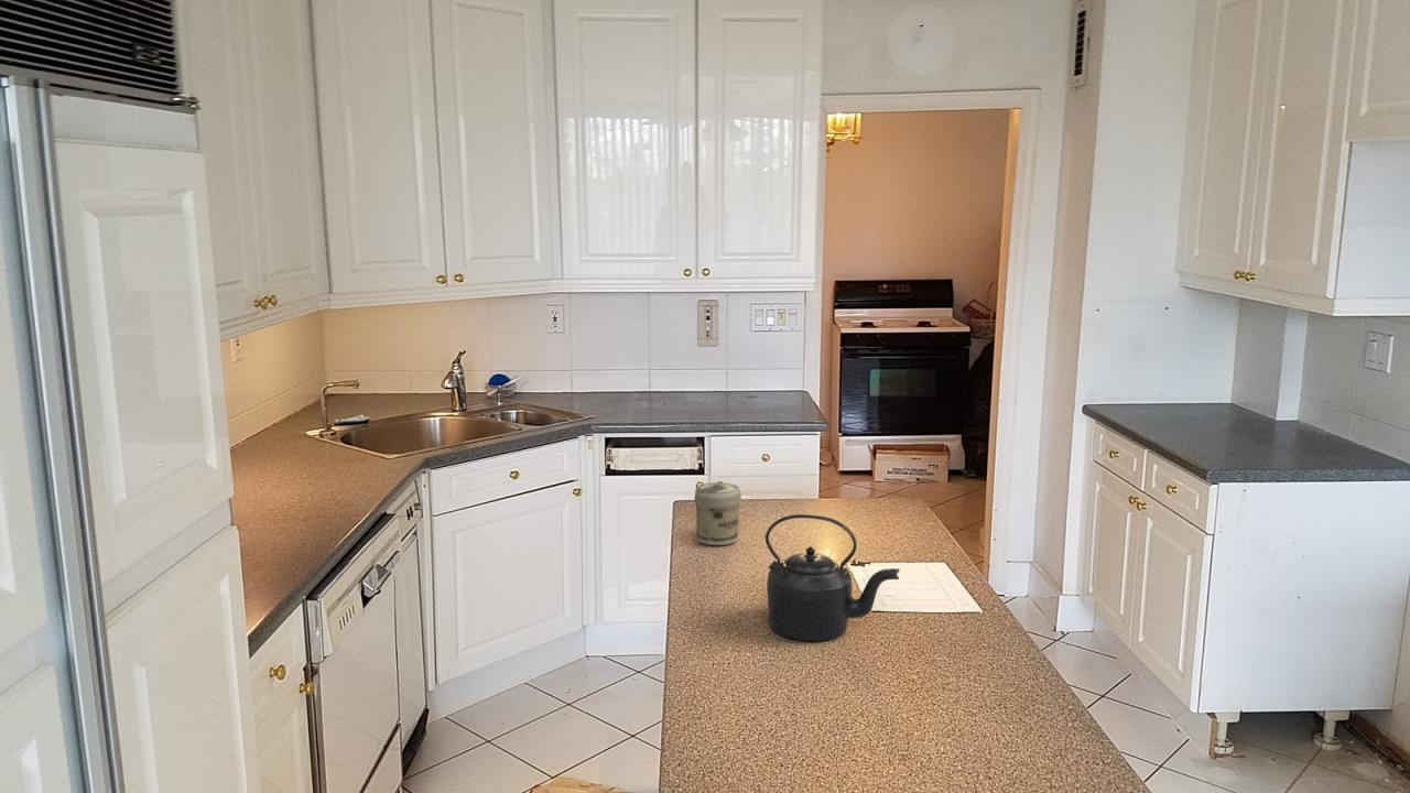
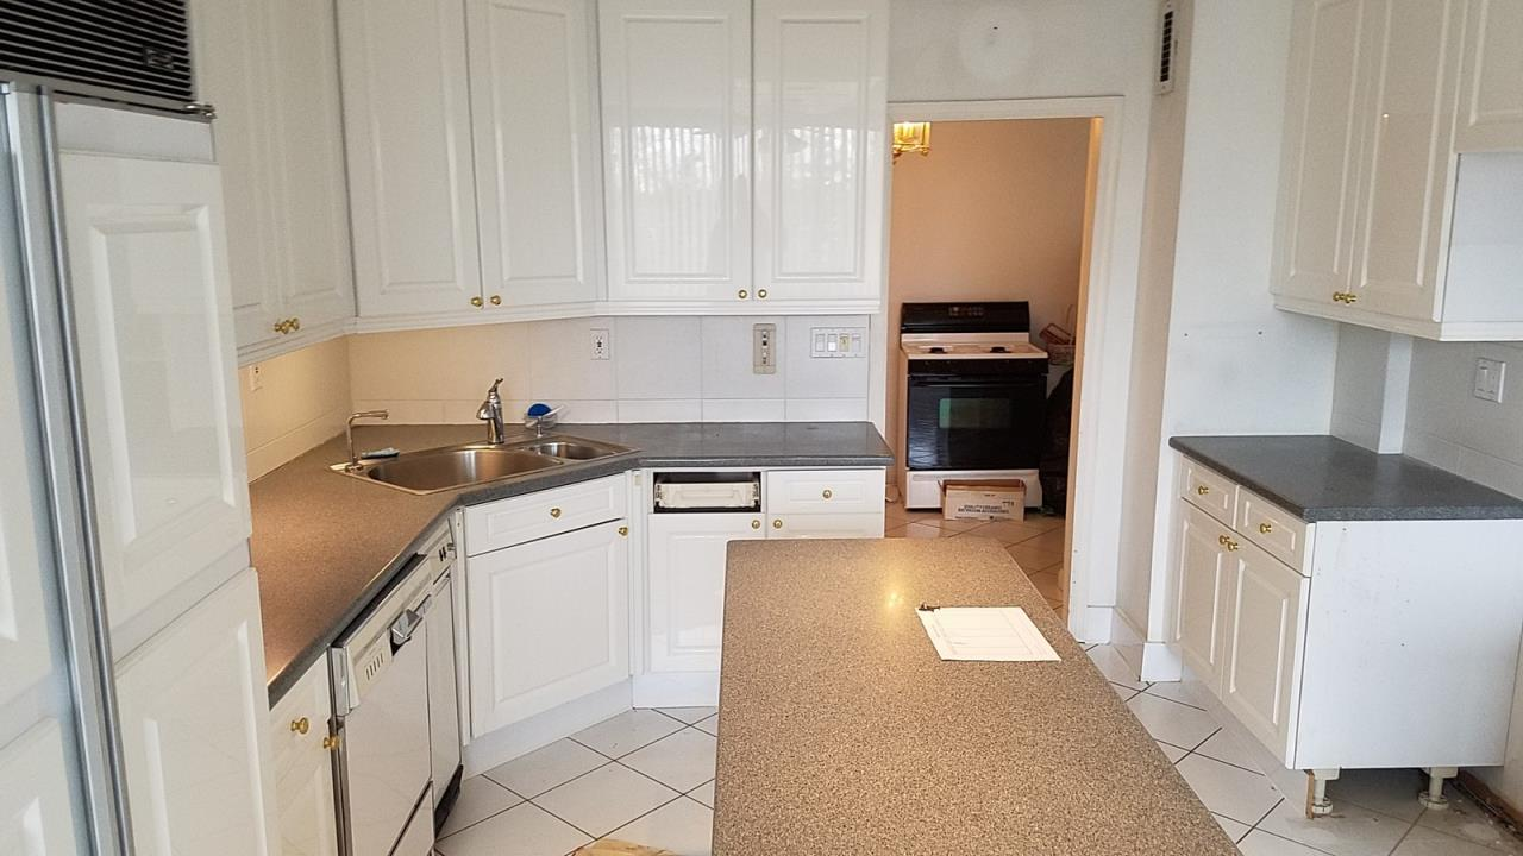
- kettle [764,513,900,642]
- jar [694,481,742,546]
